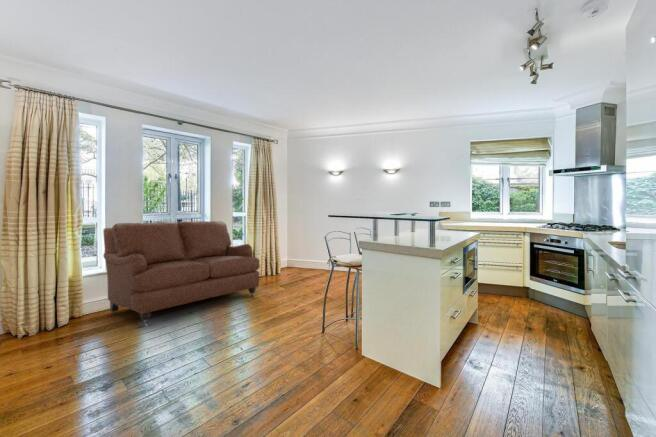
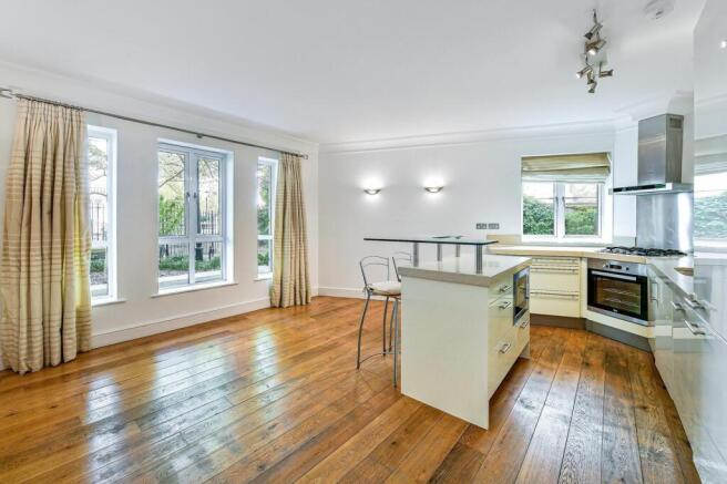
- sofa [102,220,261,327]
